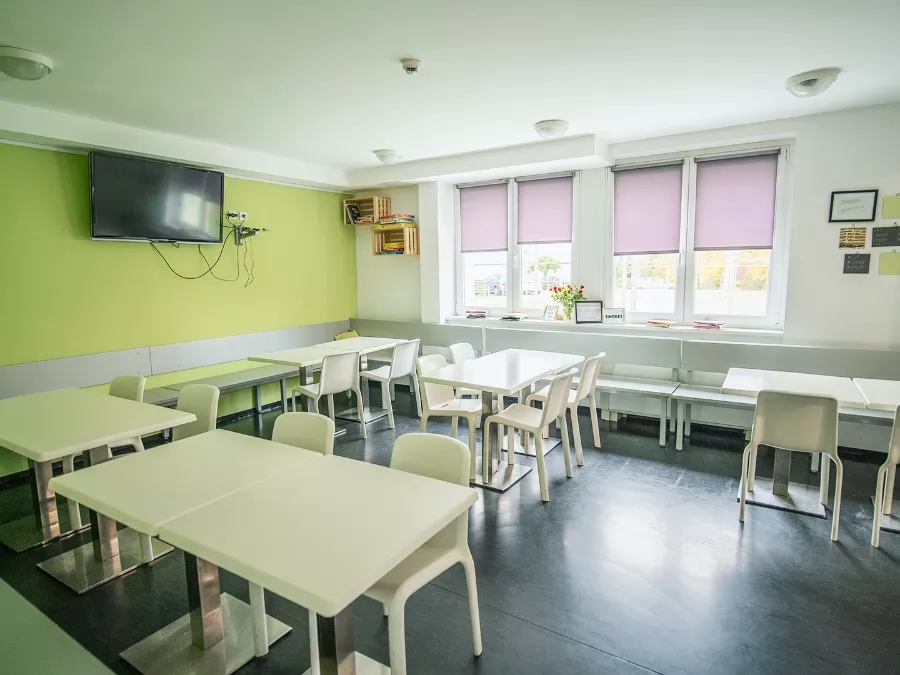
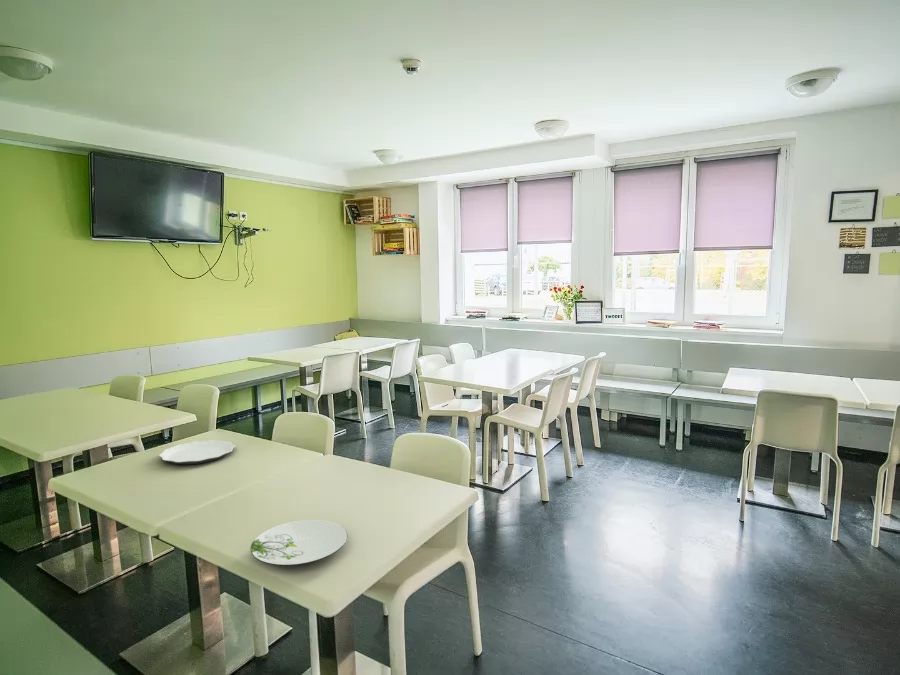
+ plate [158,439,236,465]
+ plate [250,519,348,567]
